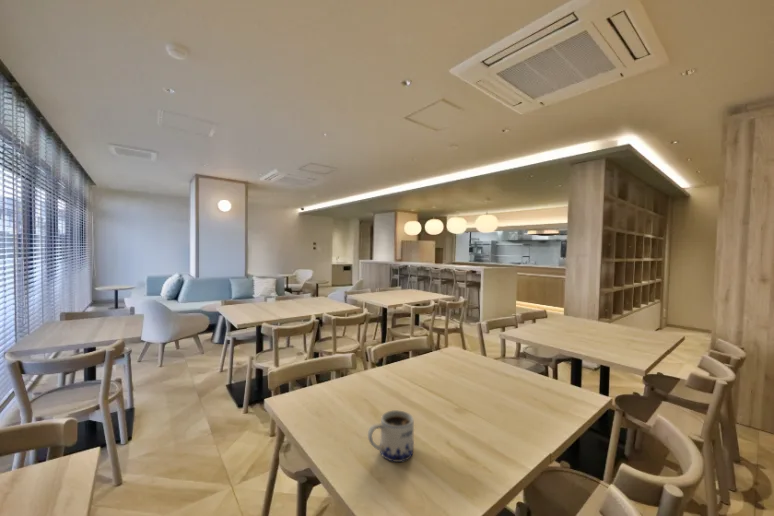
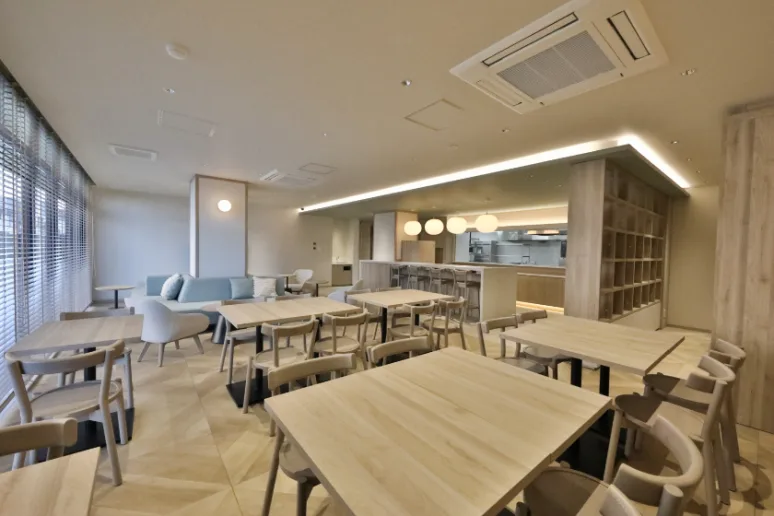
- mug [367,409,415,463]
